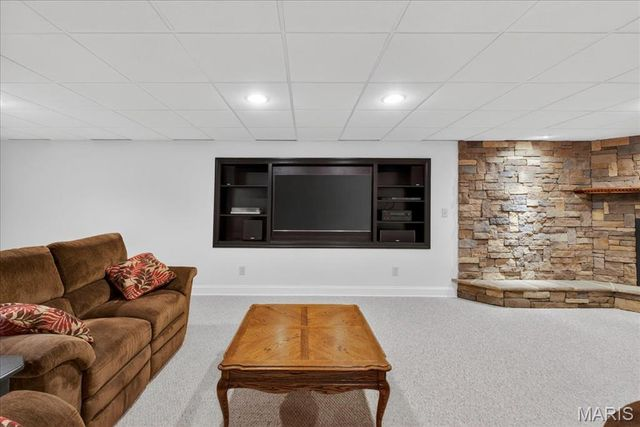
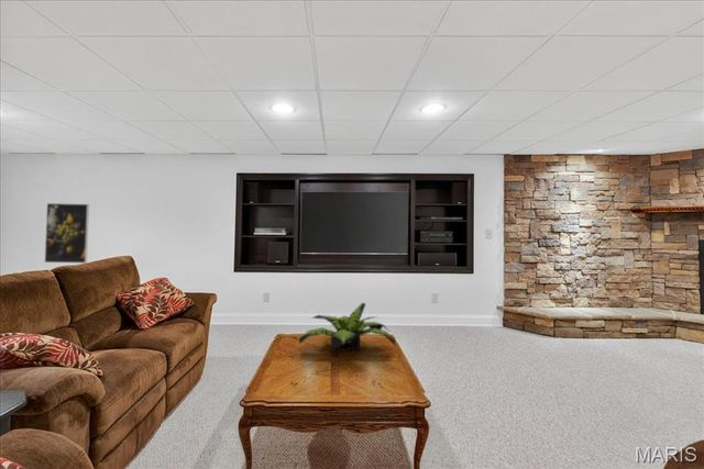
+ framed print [44,202,90,264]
+ plant [298,302,396,353]
